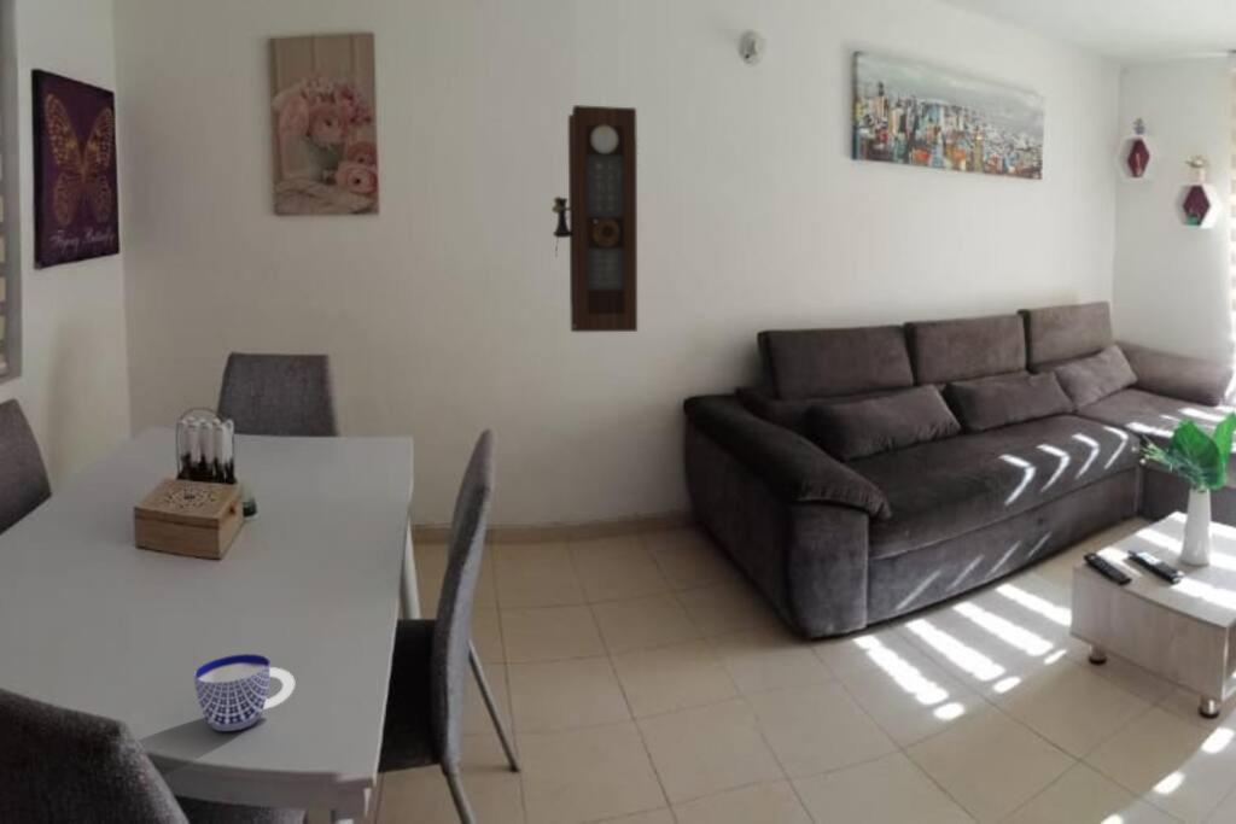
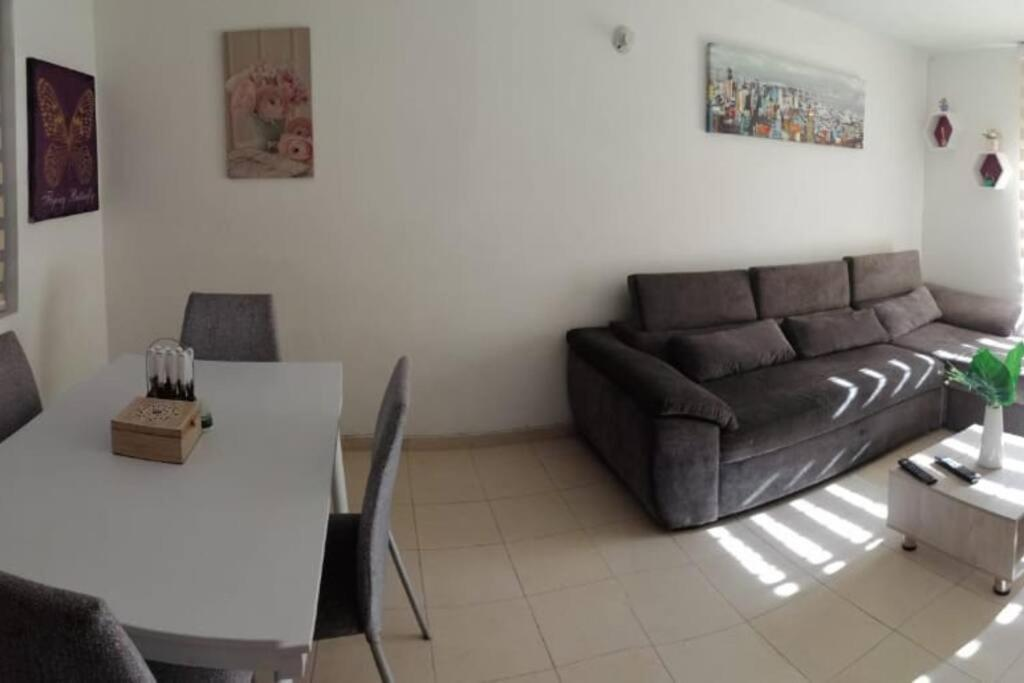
- cup [193,653,296,732]
- pendulum clock [550,104,639,333]
